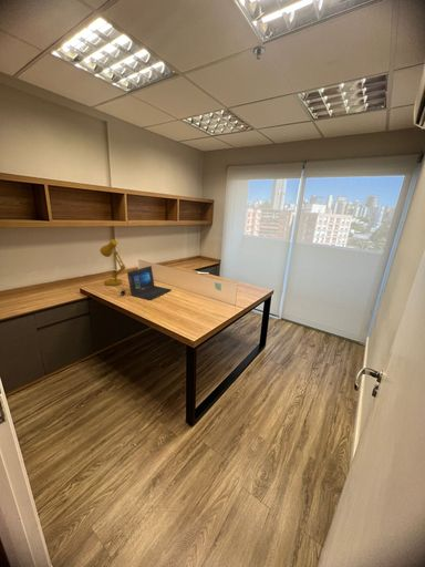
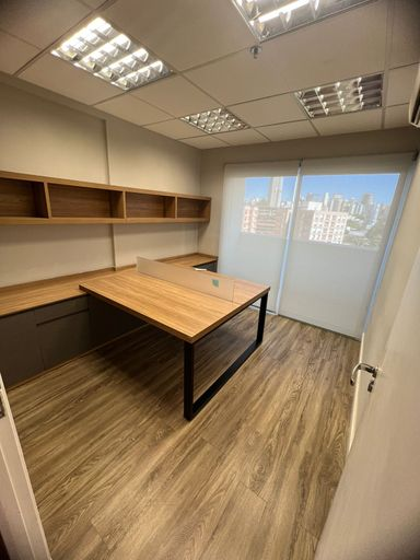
- laptop [126,265,173,301]
- desk lamp [99,238,127,297]
